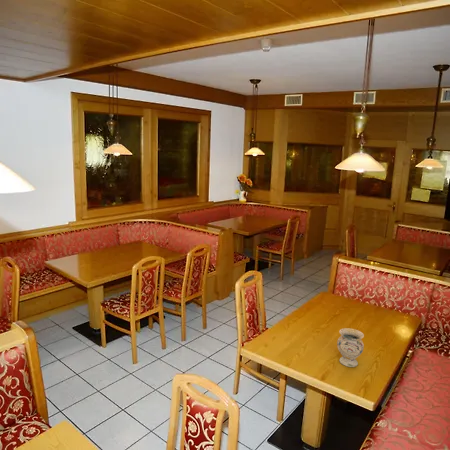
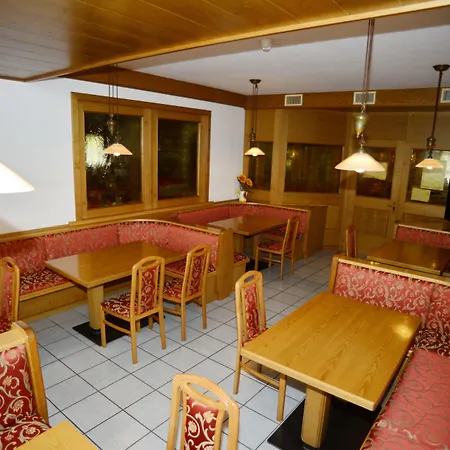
- vase [336,327,365,368]
